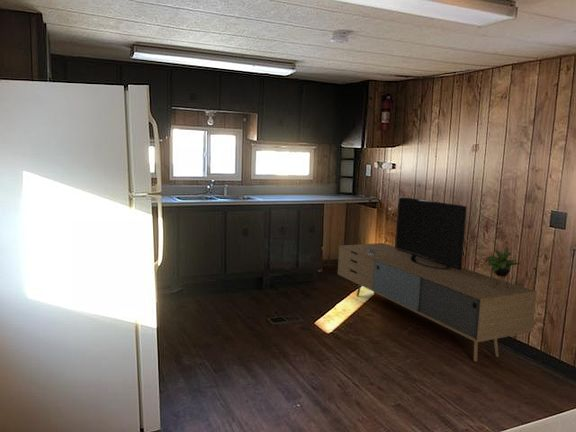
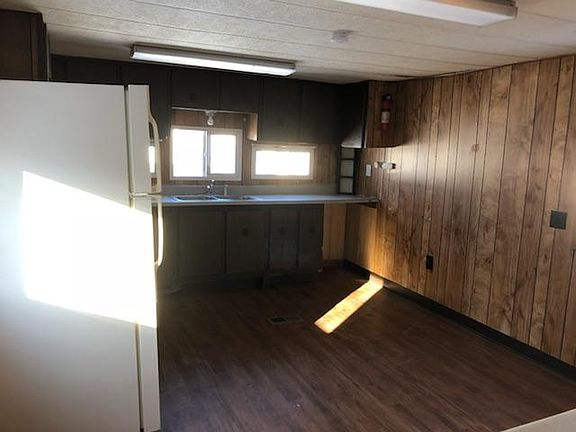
- media console [337,196,538,363]
